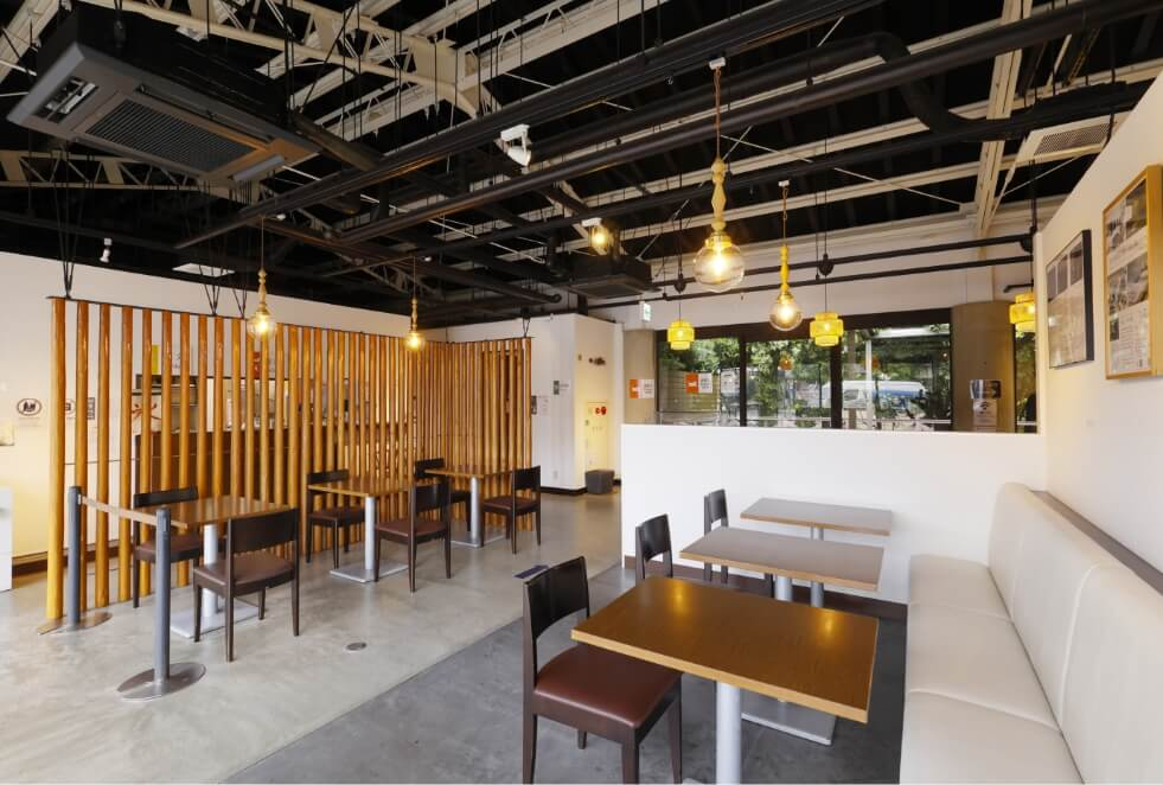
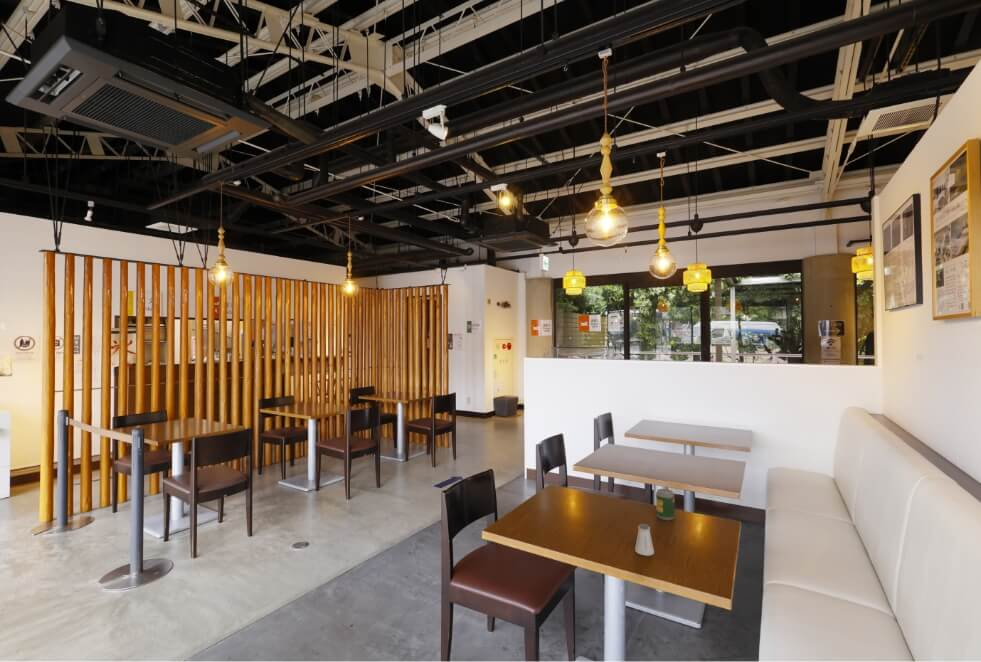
+ soda can [655,488,676,521]
+ saltshaker [634,523,655,557]
